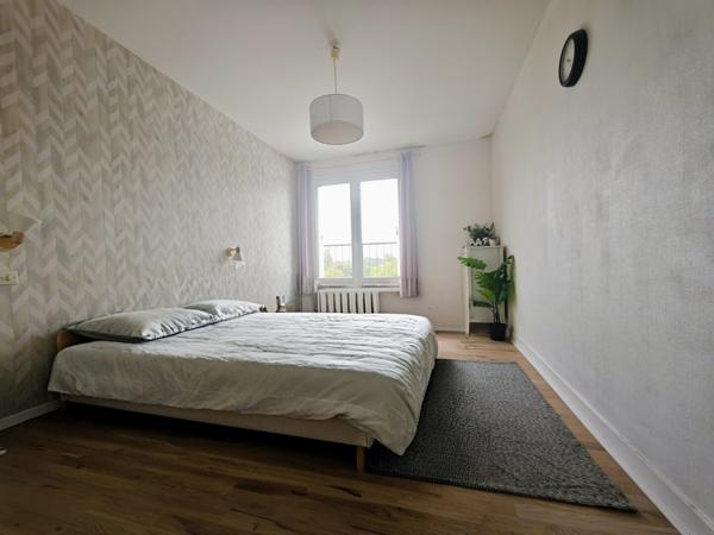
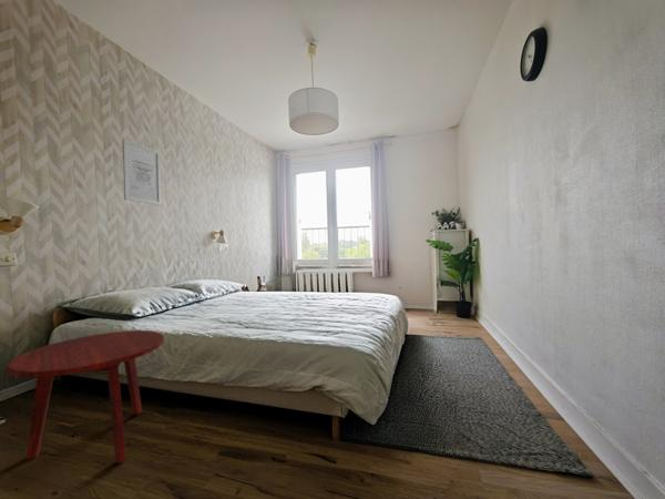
+ wall art [122,138,163,206]
+ side table [6,329,165,465]
